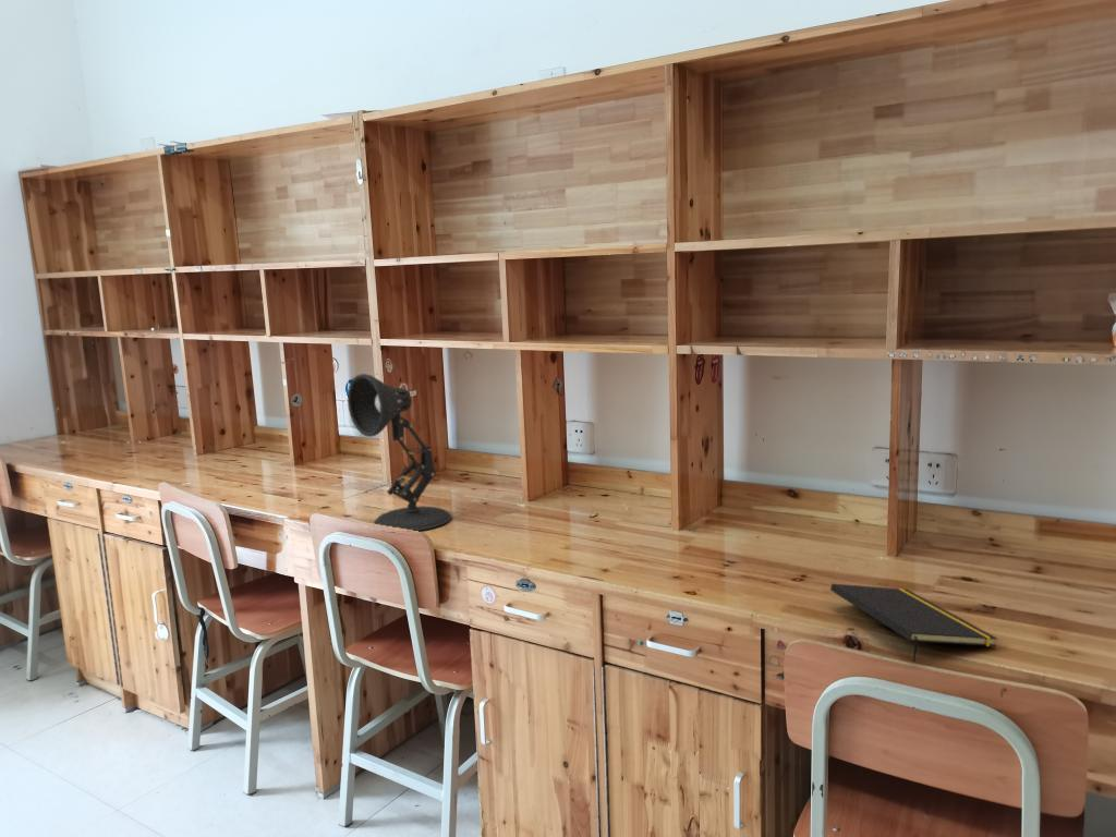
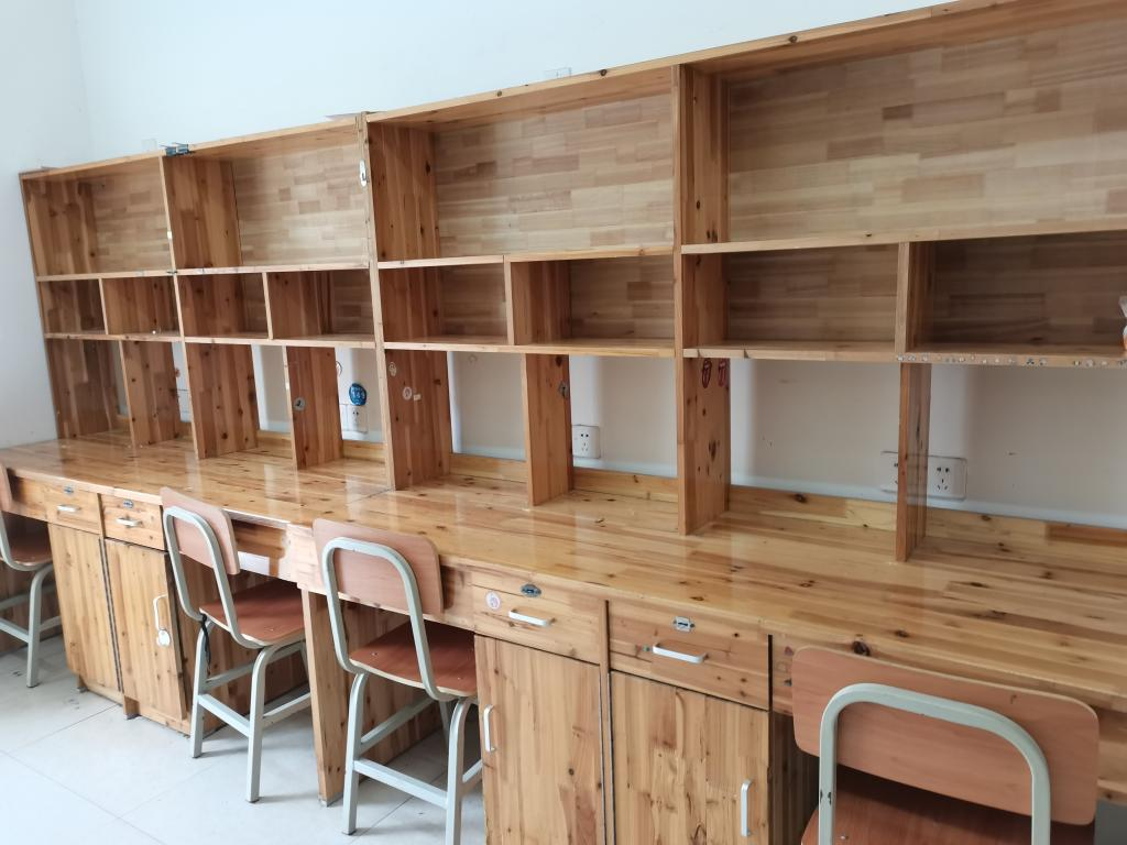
- desk lamp [347,373,453,532]
- notepad [829,583,998,663]
